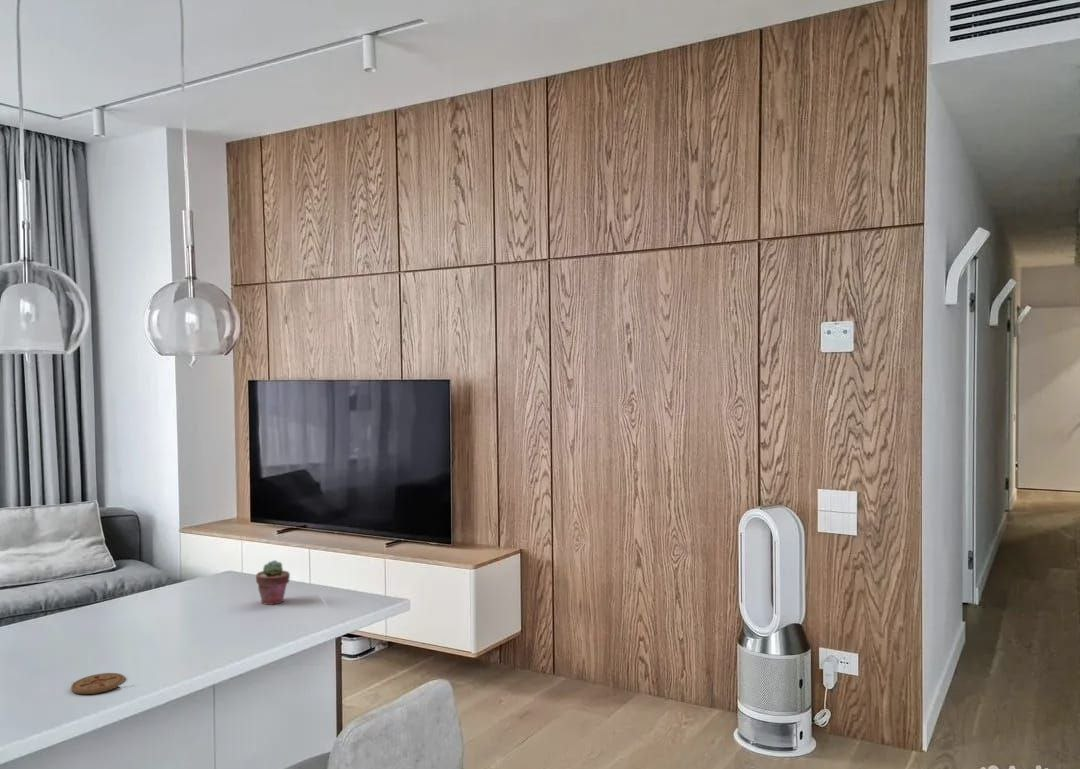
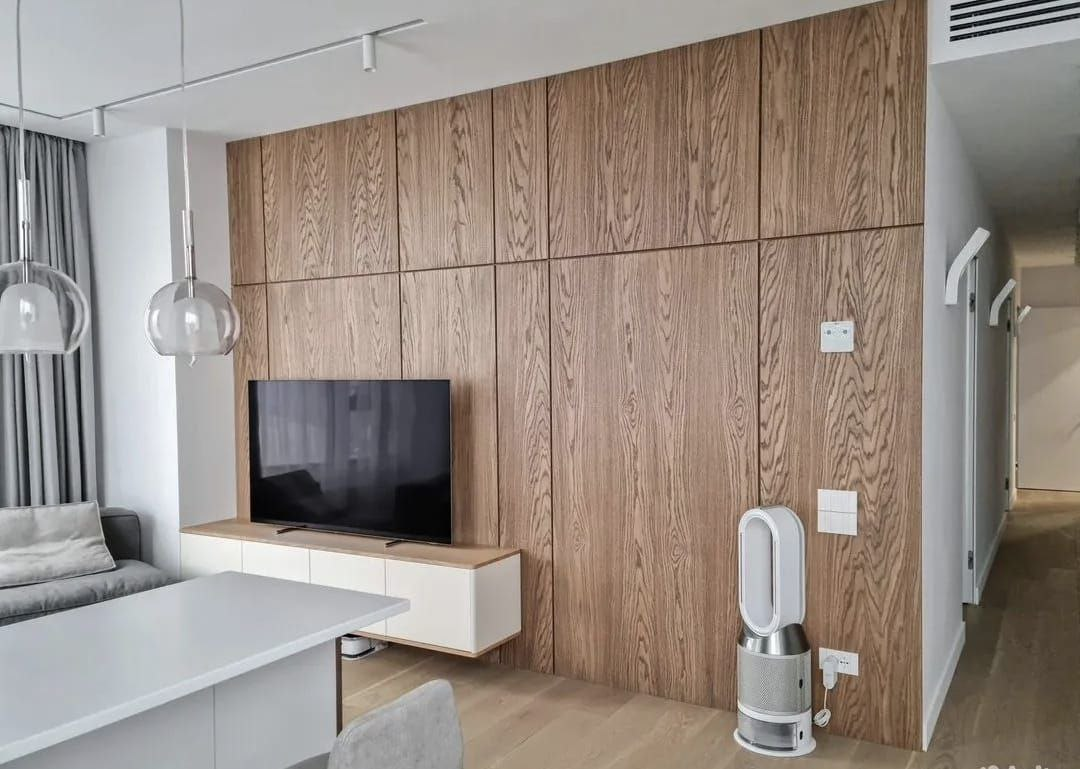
- potted succulent [255,559,291,606]
- coaster [70,672,126,695]
